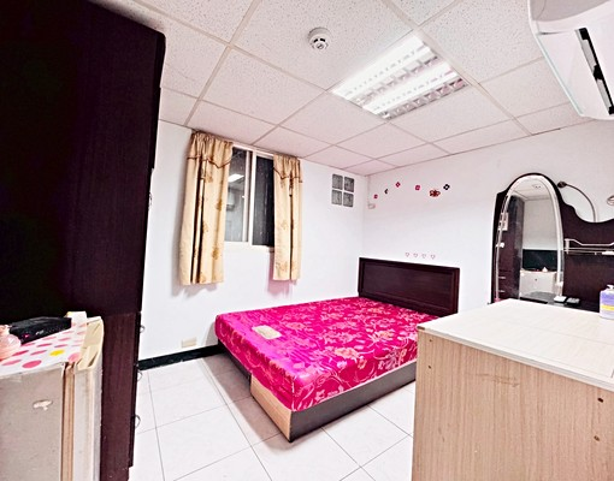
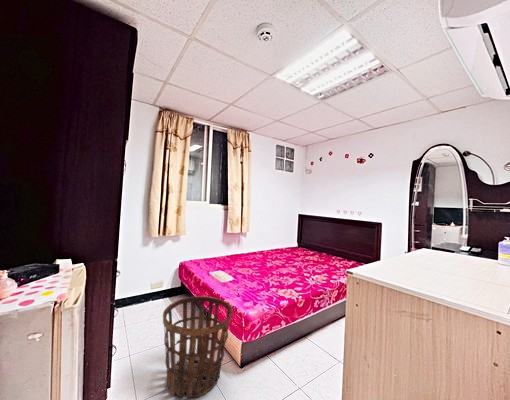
+ basket [162,295,234,398]
